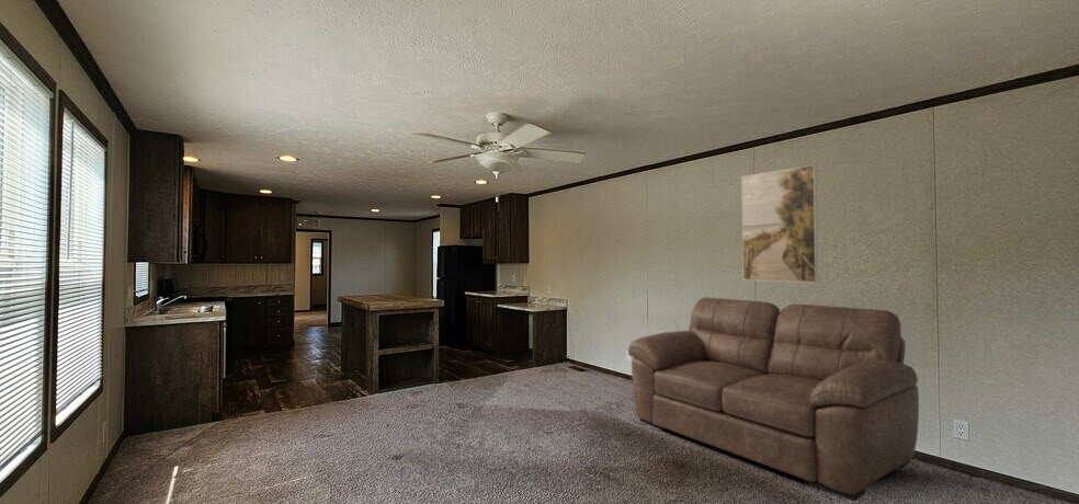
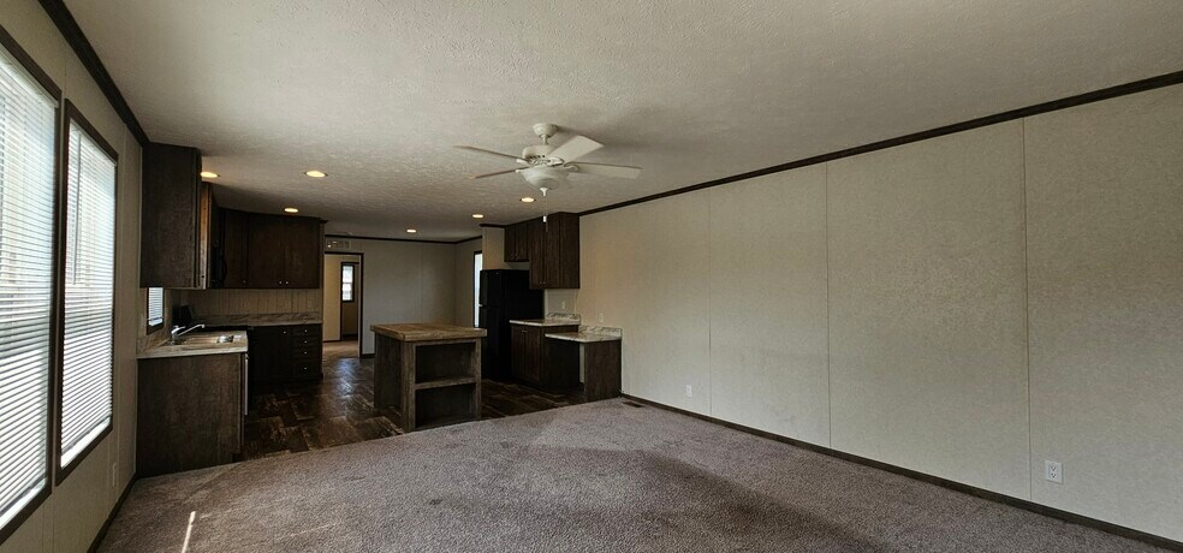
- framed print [740,163,819,284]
- sofa [627,297,920,502]
